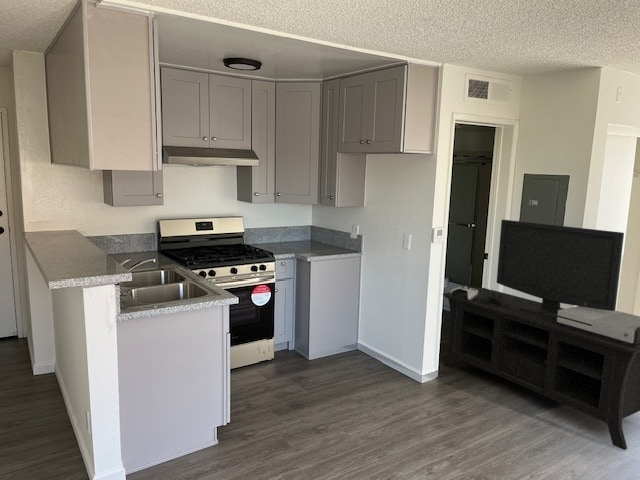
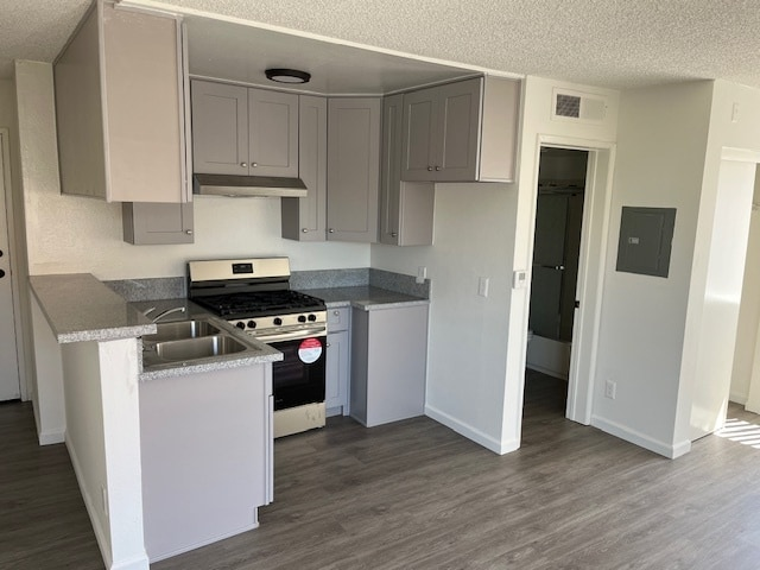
- media console [442,219,640,451]
